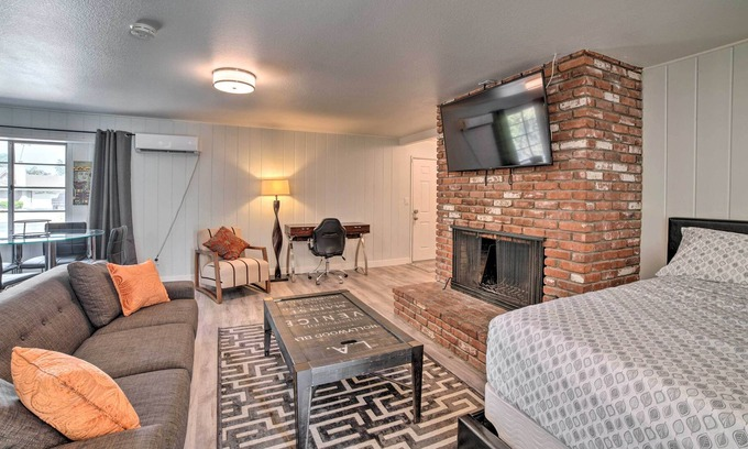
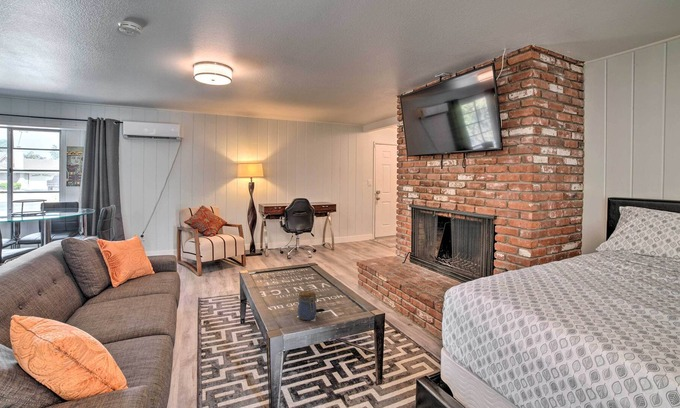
+ jar [297,290,317,321]
